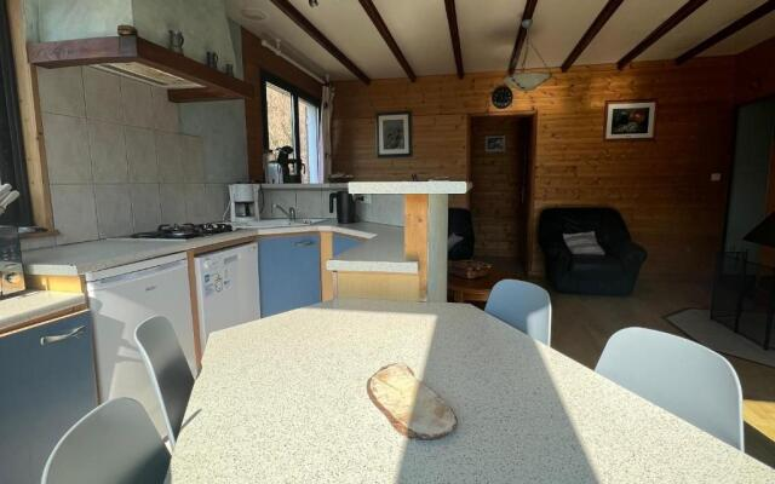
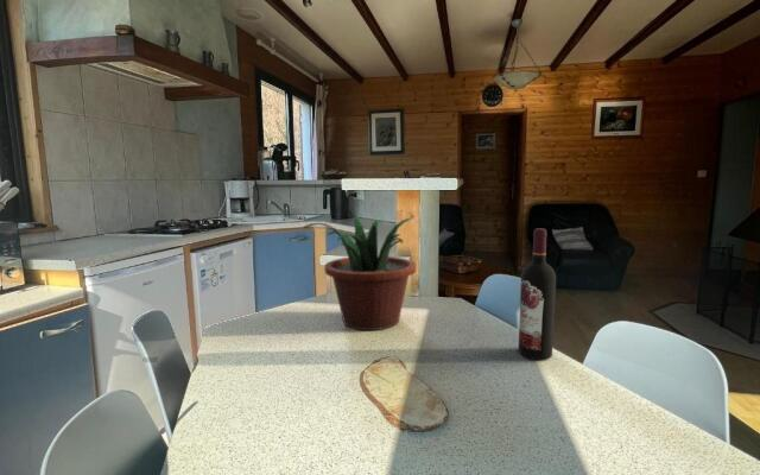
+ potted plant [303,216,417,331]
+ wine bottle [518,227,557,361]
